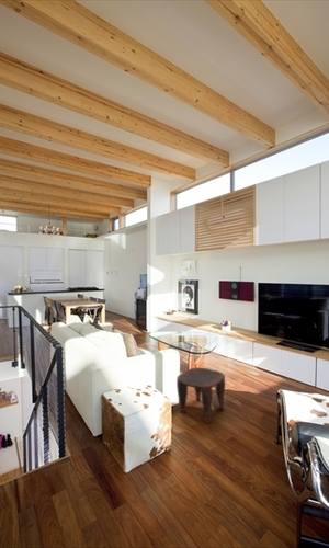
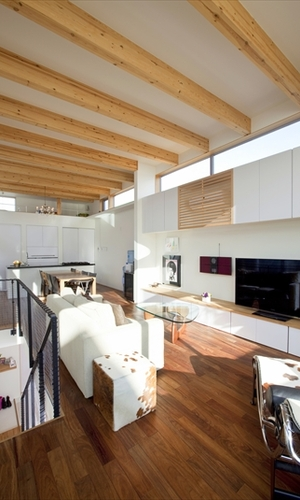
- stool [175,366,226,424]
